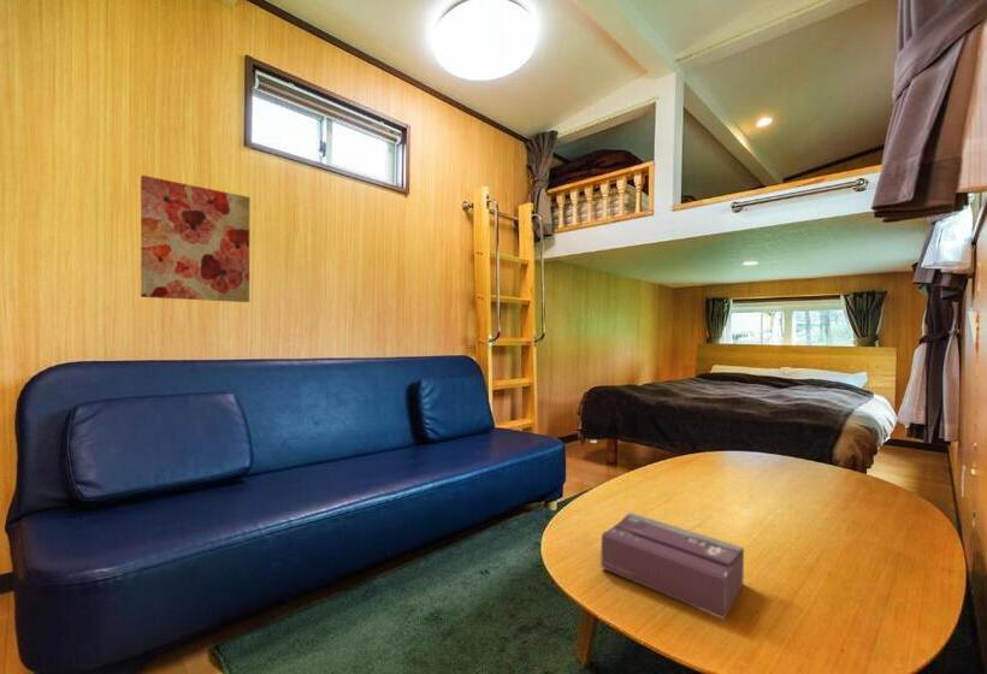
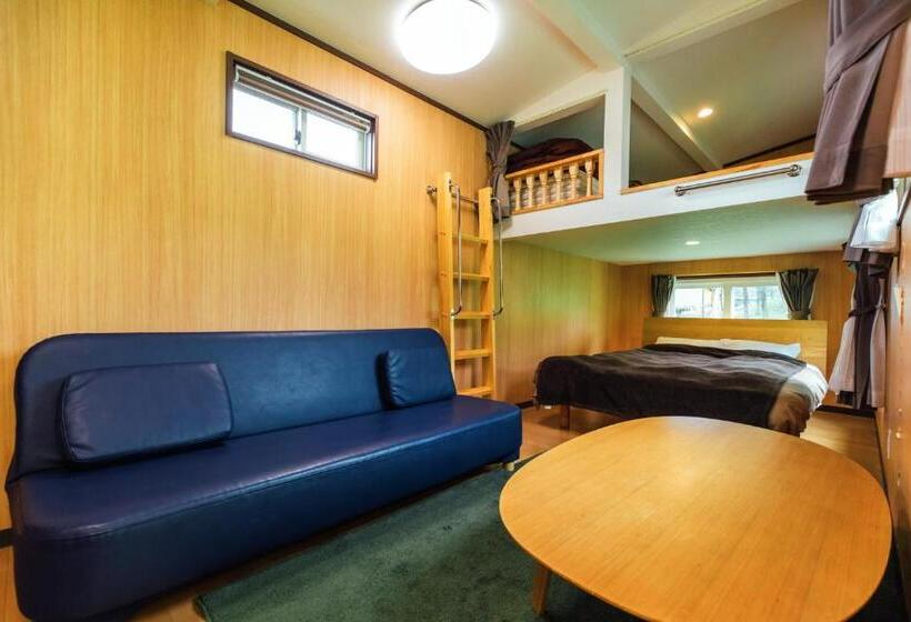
- wall art [140,175,252,303]
- tissue box [601,512,745,621]
